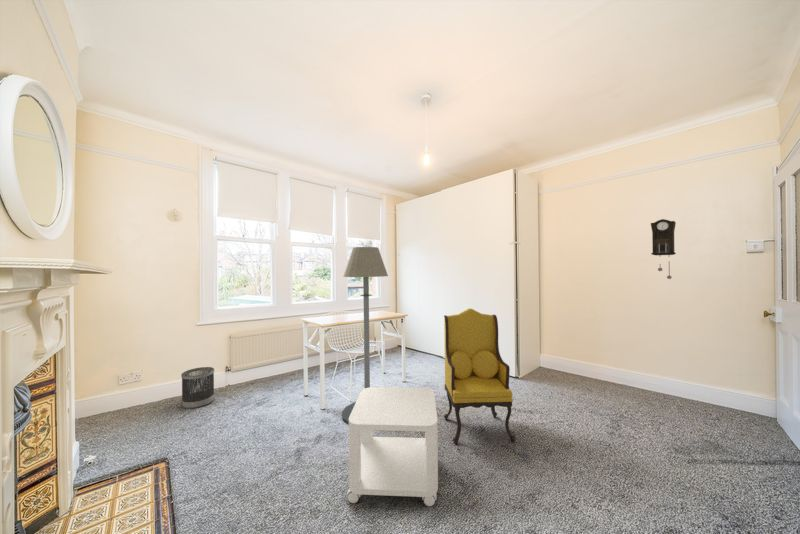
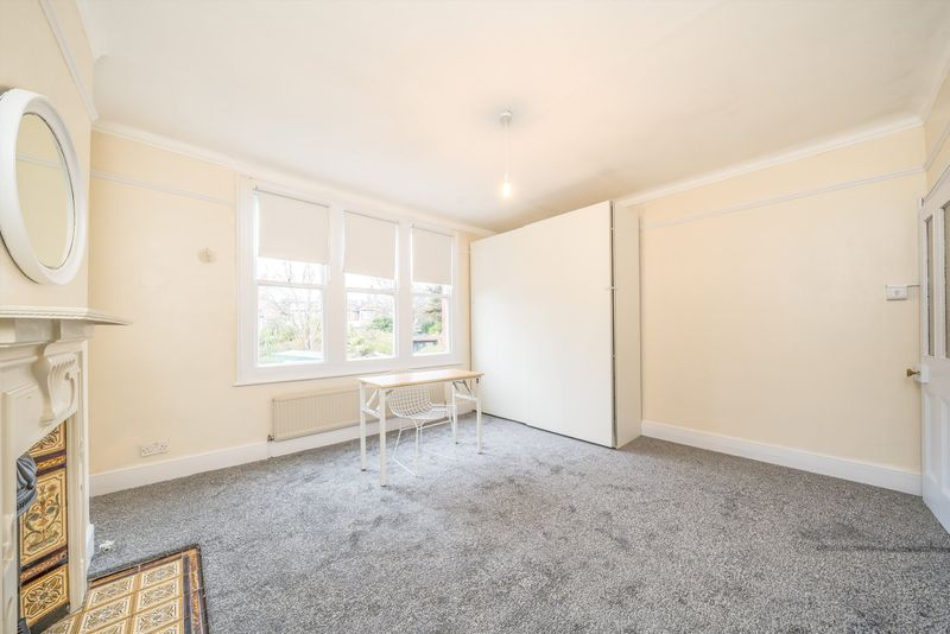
- pendulum clock [650,218,677,280]
- wastebasket [180,366,216,410]
- side table [346,386,439,507]
- armchair [443,308,516,445]
- floor lamp [341,246,389,426]
